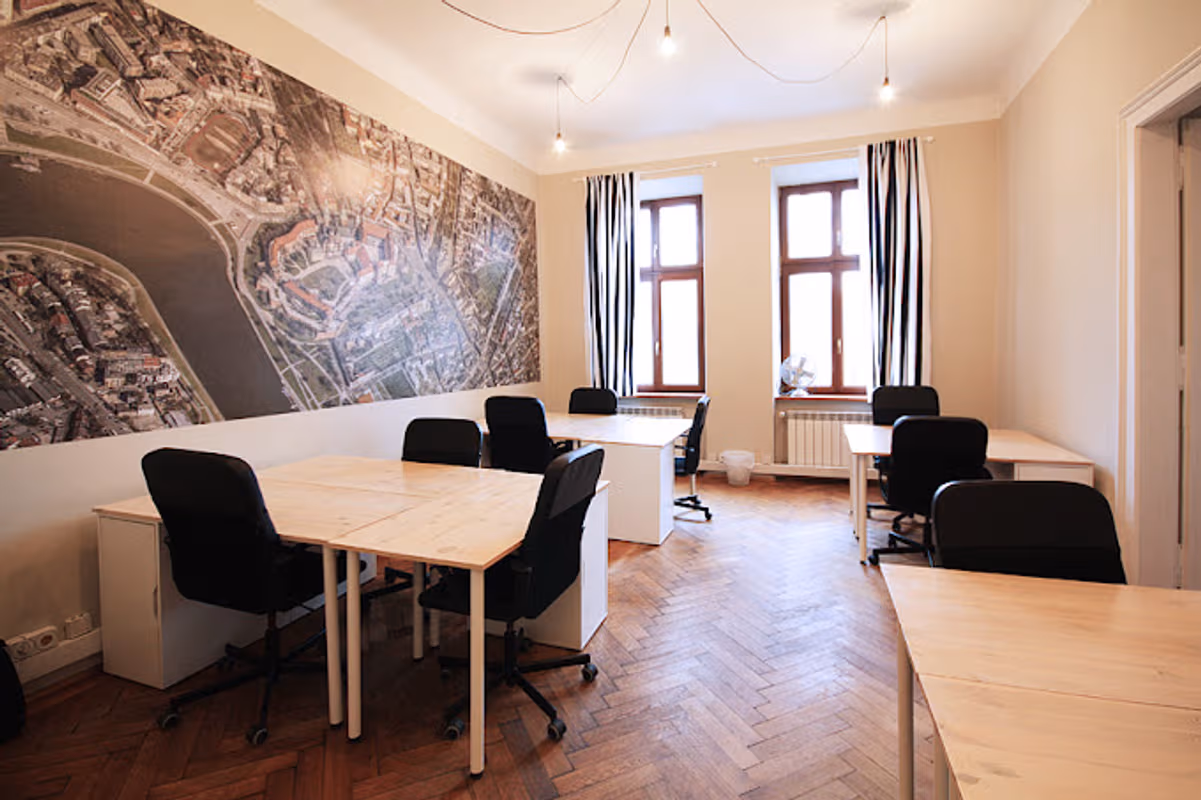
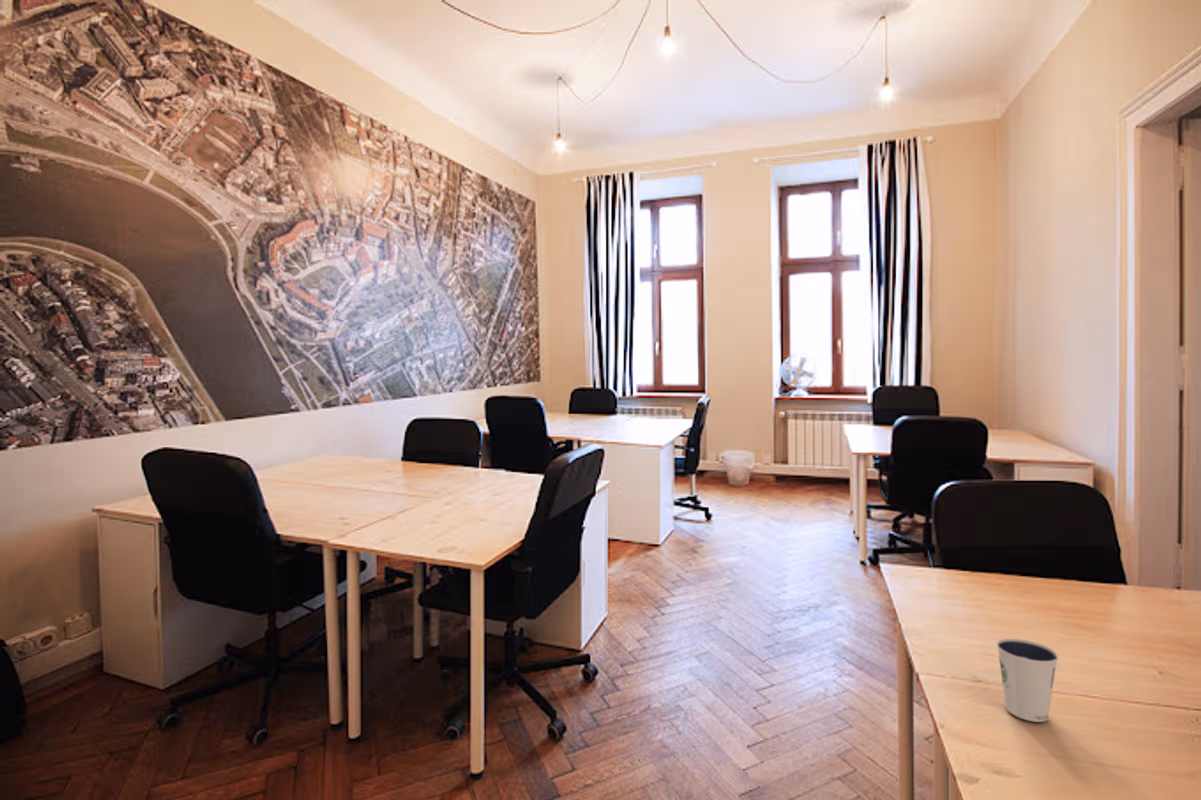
+ dixie cup [995,638,1060,723]
